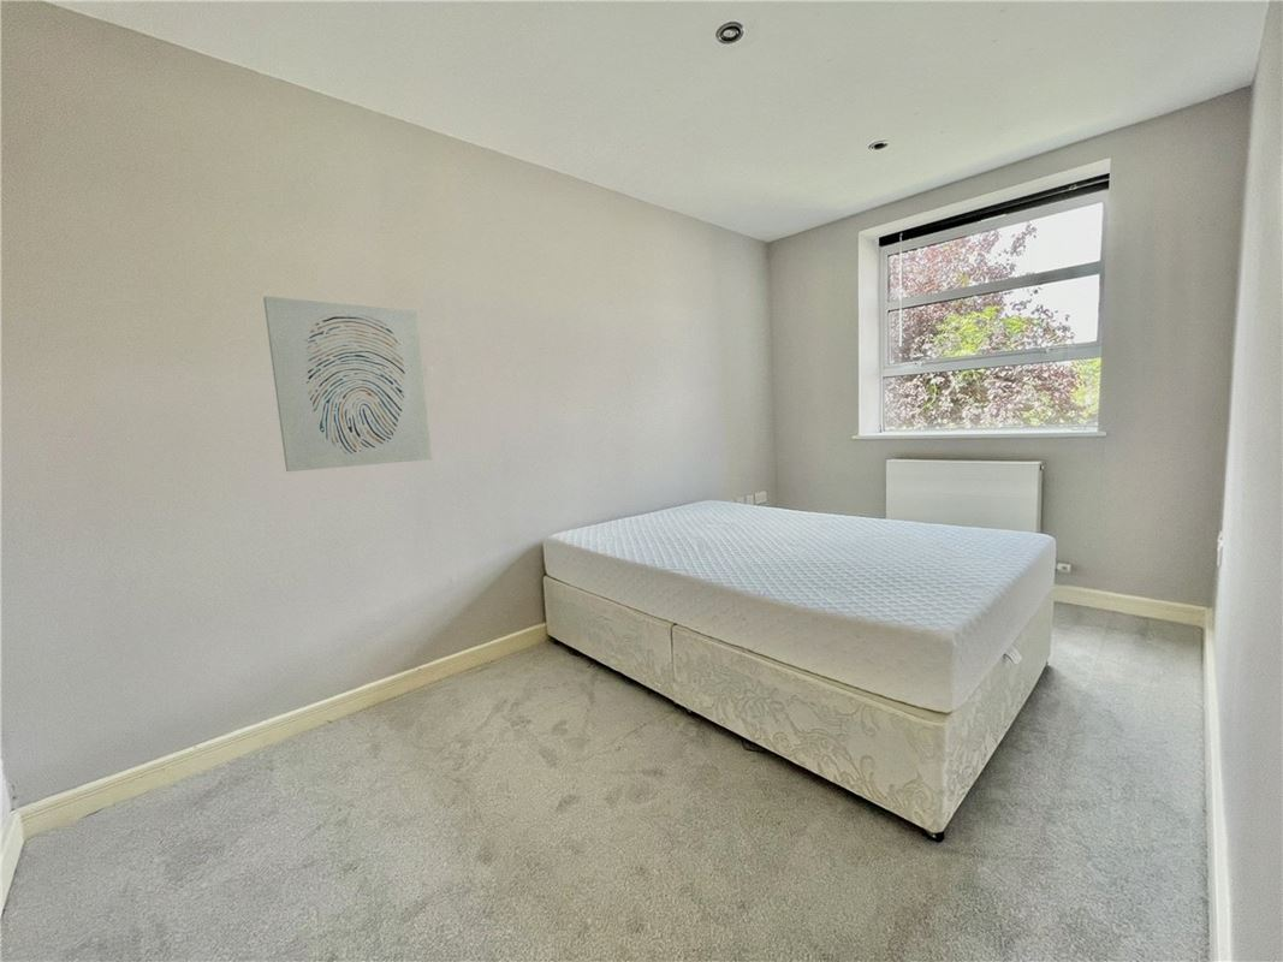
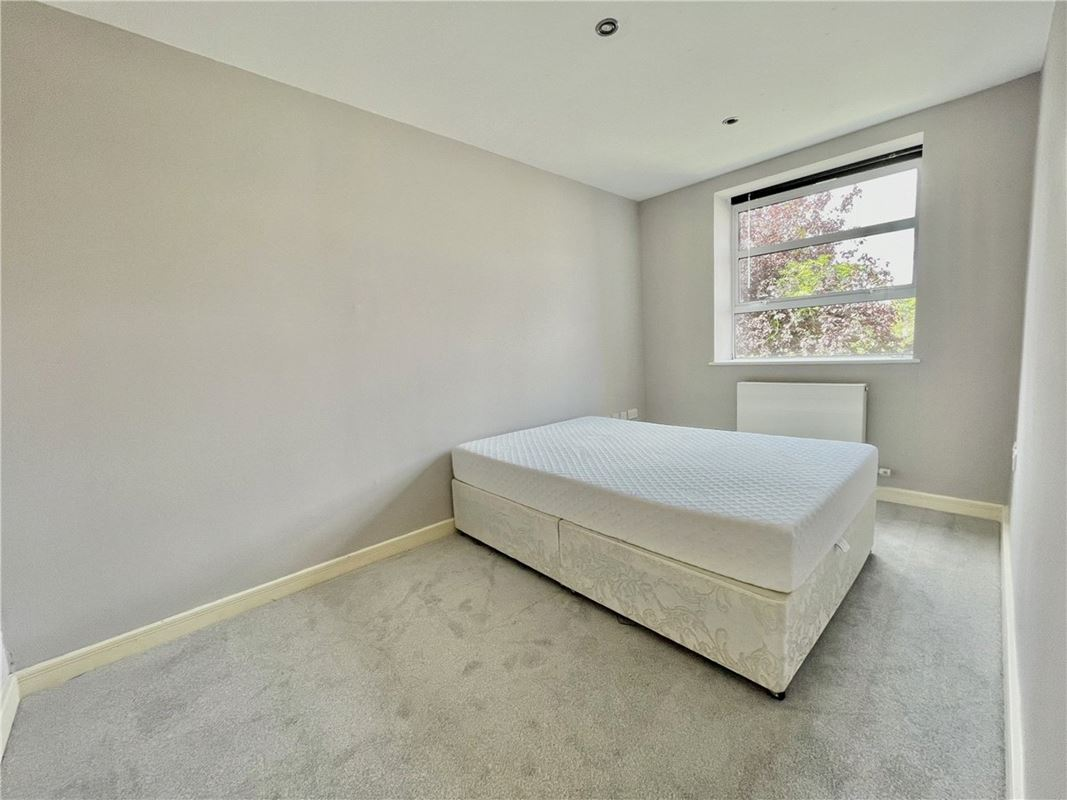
- wall art [262,295,433,473]
